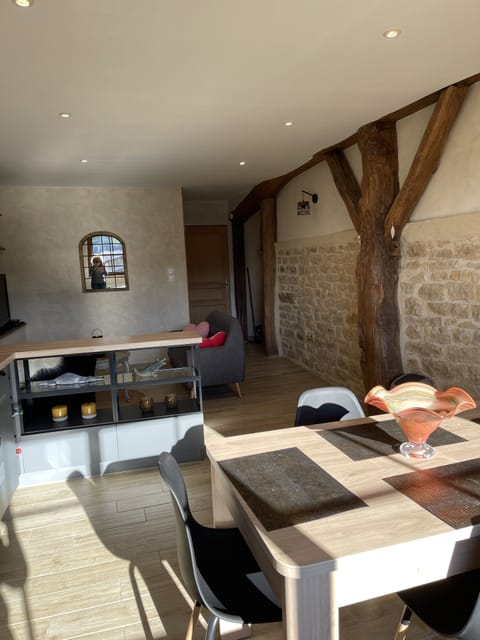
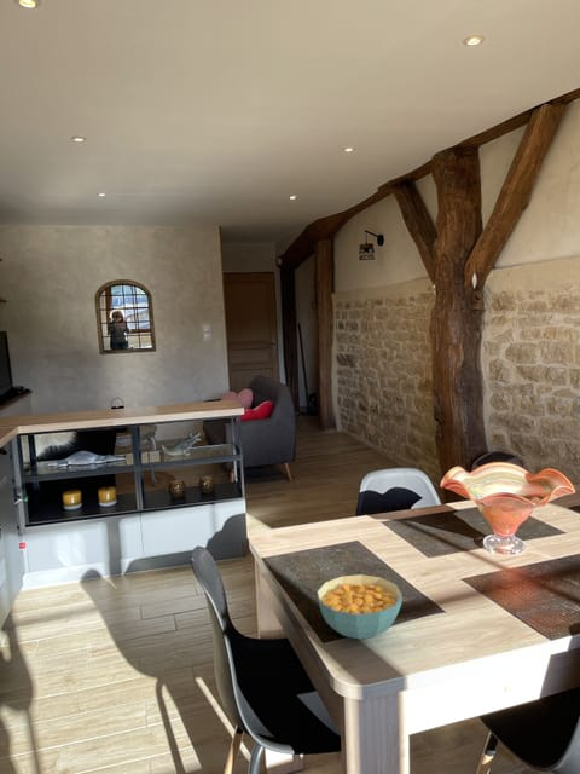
+ cereal bowl [315,573,404,641]
